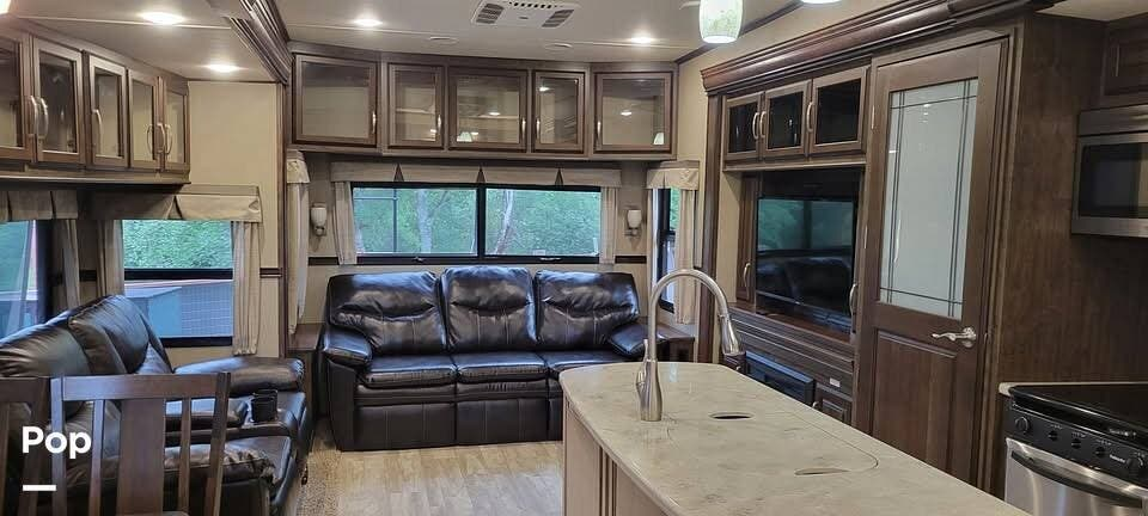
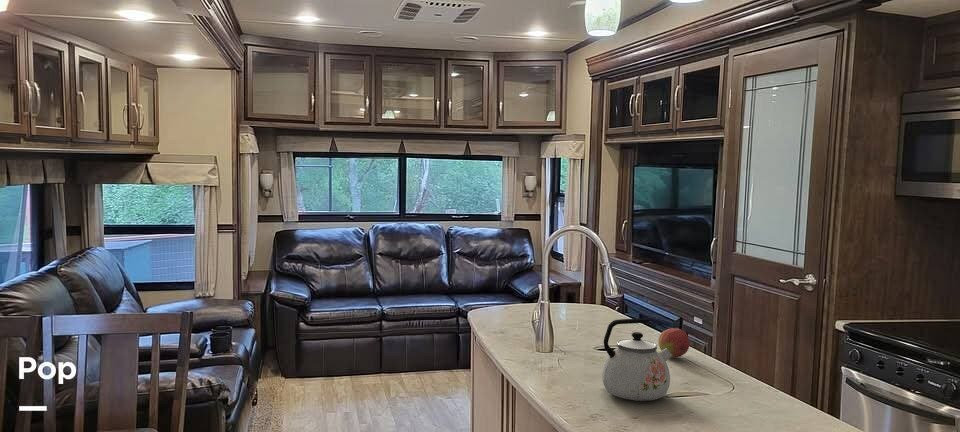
+ fruit [657,327,691,358]
+ kettle [601,317,672,402]
